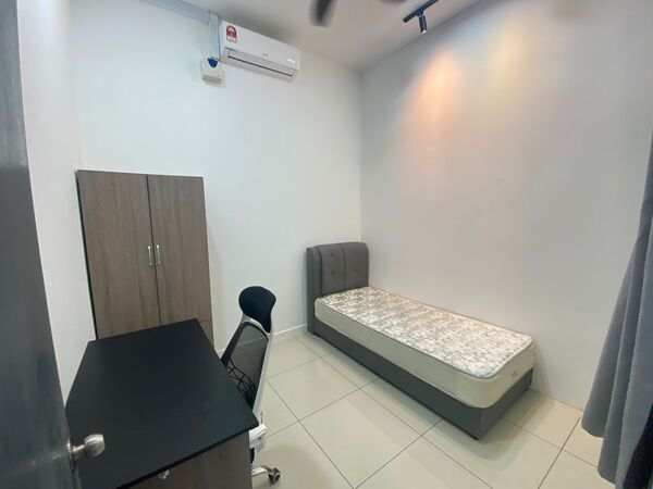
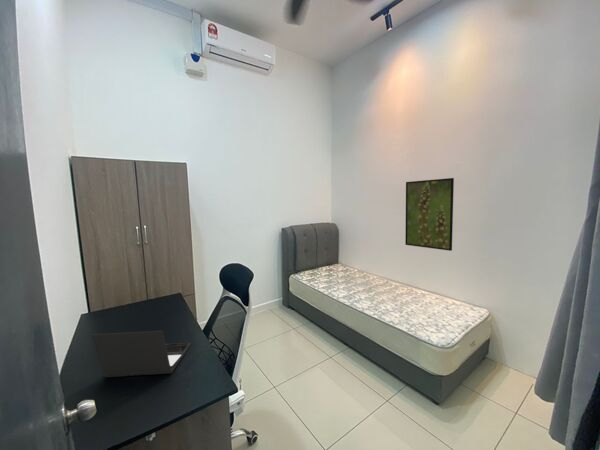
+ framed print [404,177,455,252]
+ laptop [90,330,192,378]
